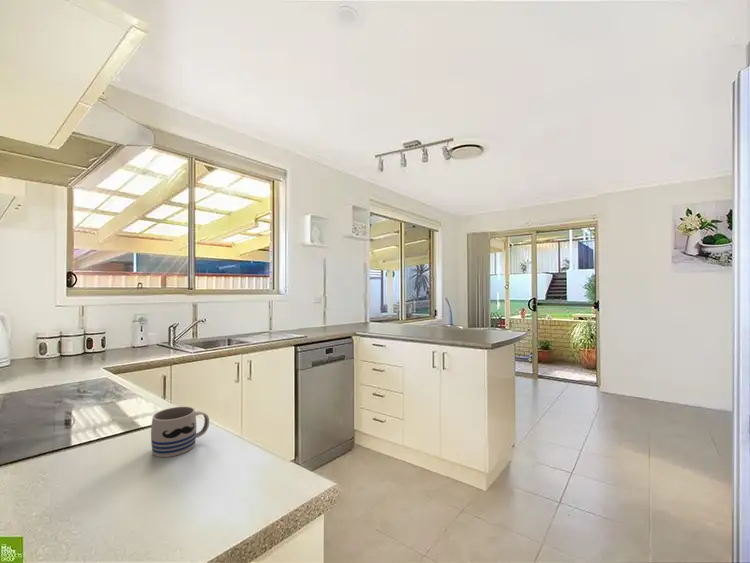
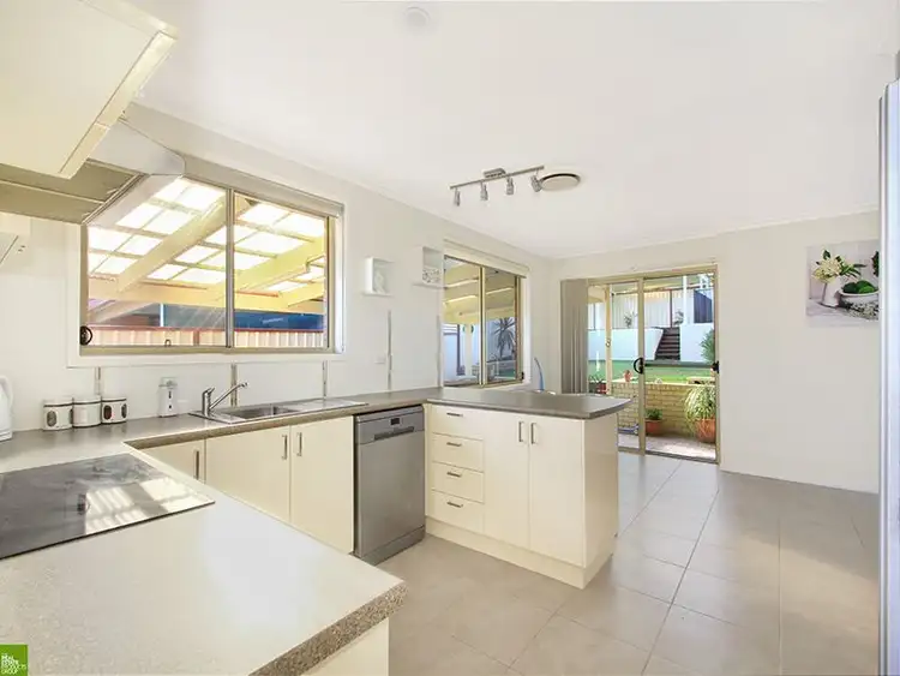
- mug [150,406,210,458]
